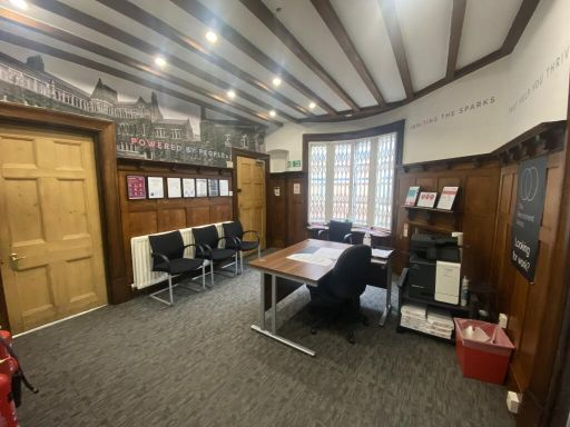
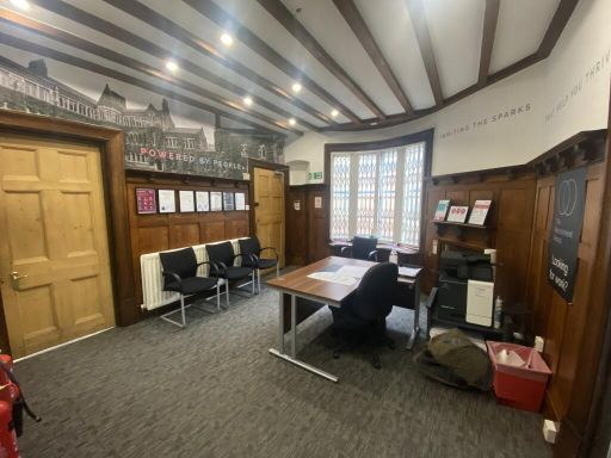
+ backpack [412,327,495,392]
